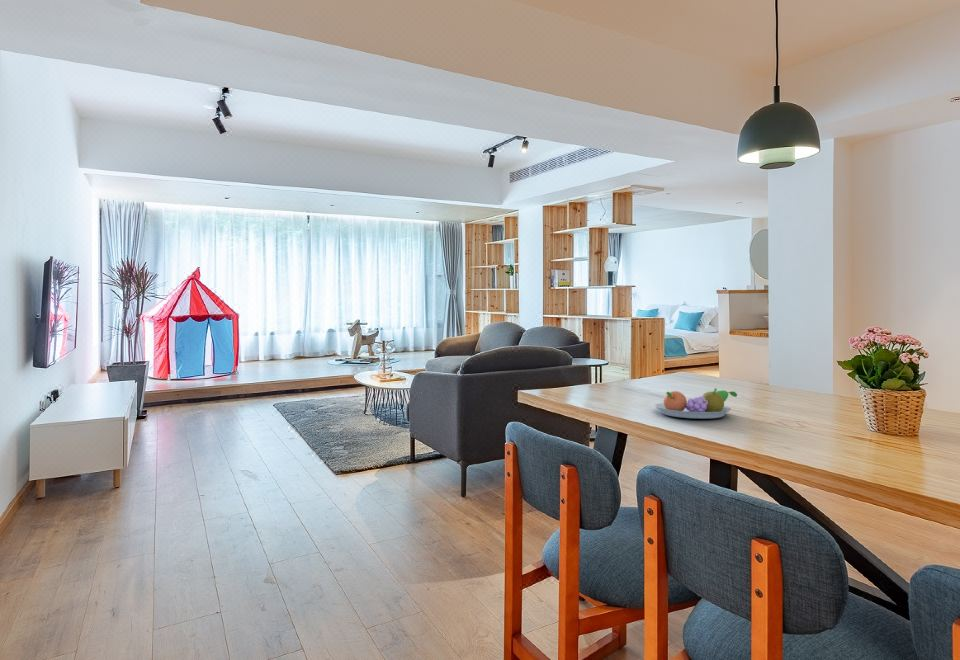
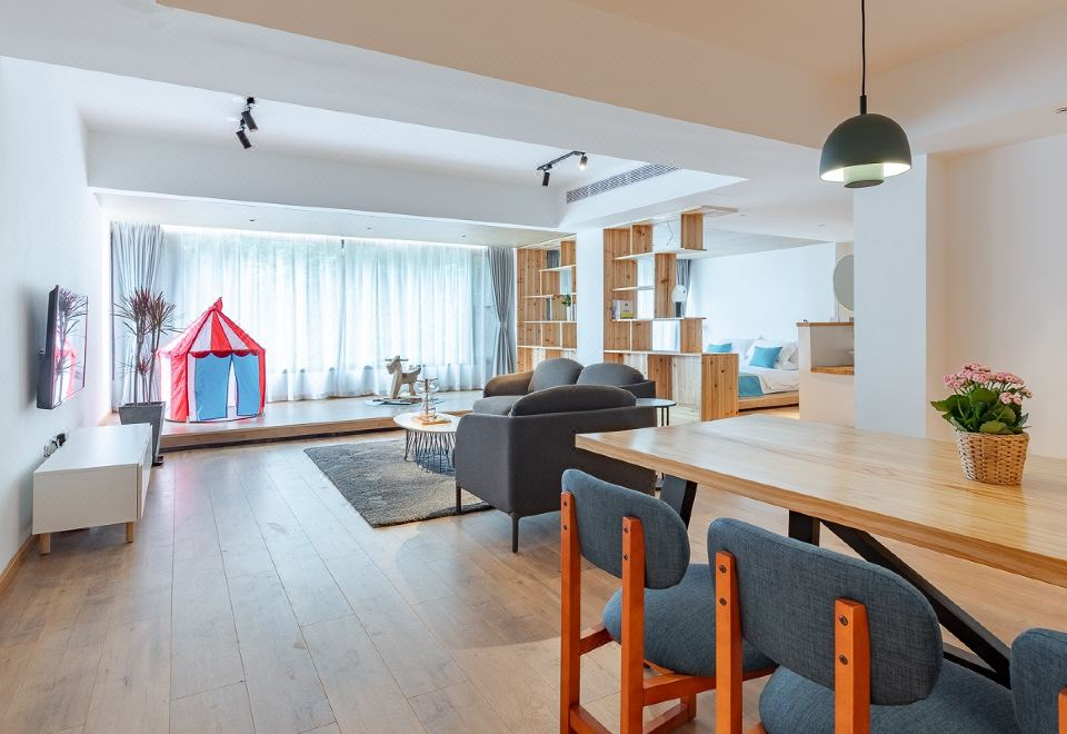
- fruit bowl [654,387,738,419]
